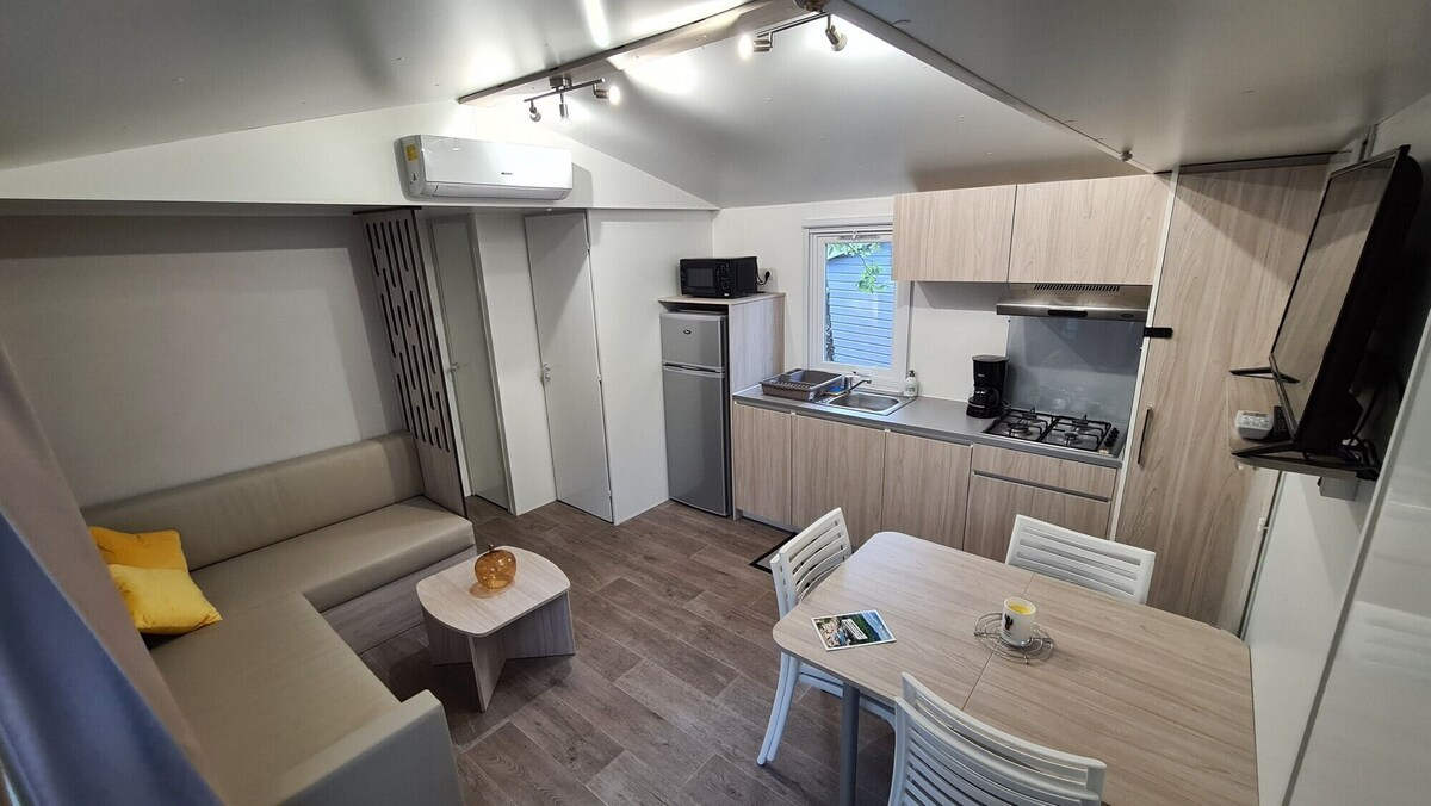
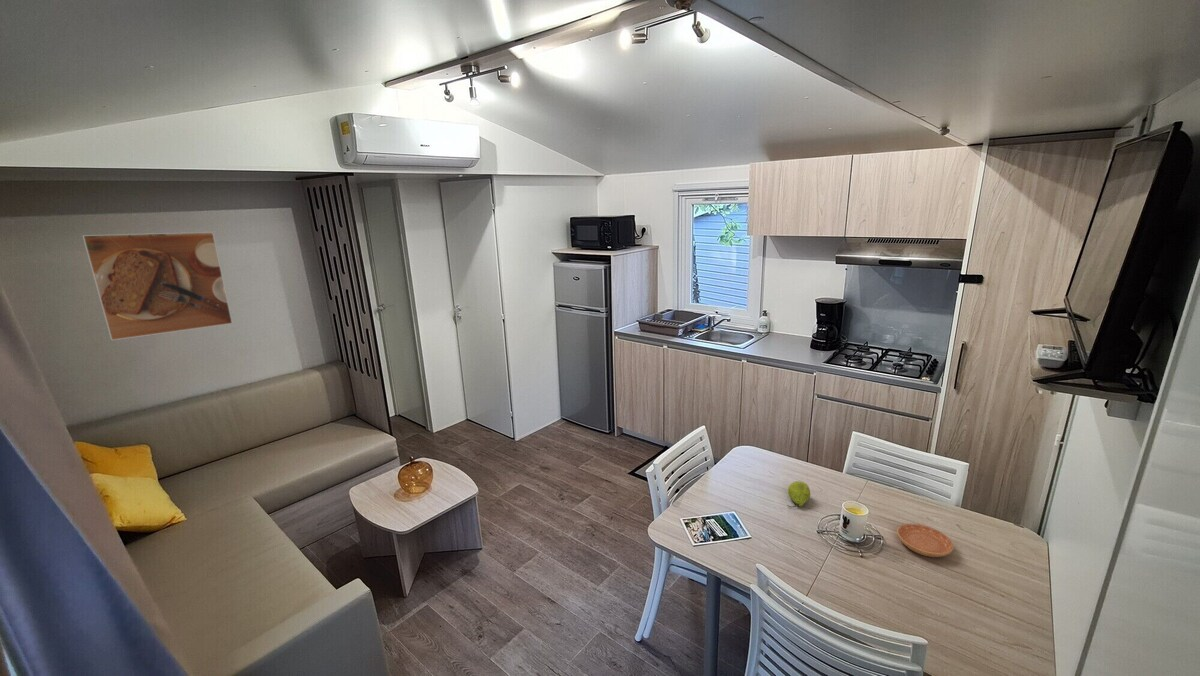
+ fruit [786,480,811,508]
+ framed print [81,231,234,341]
+ saucer [896,522,955,558]
